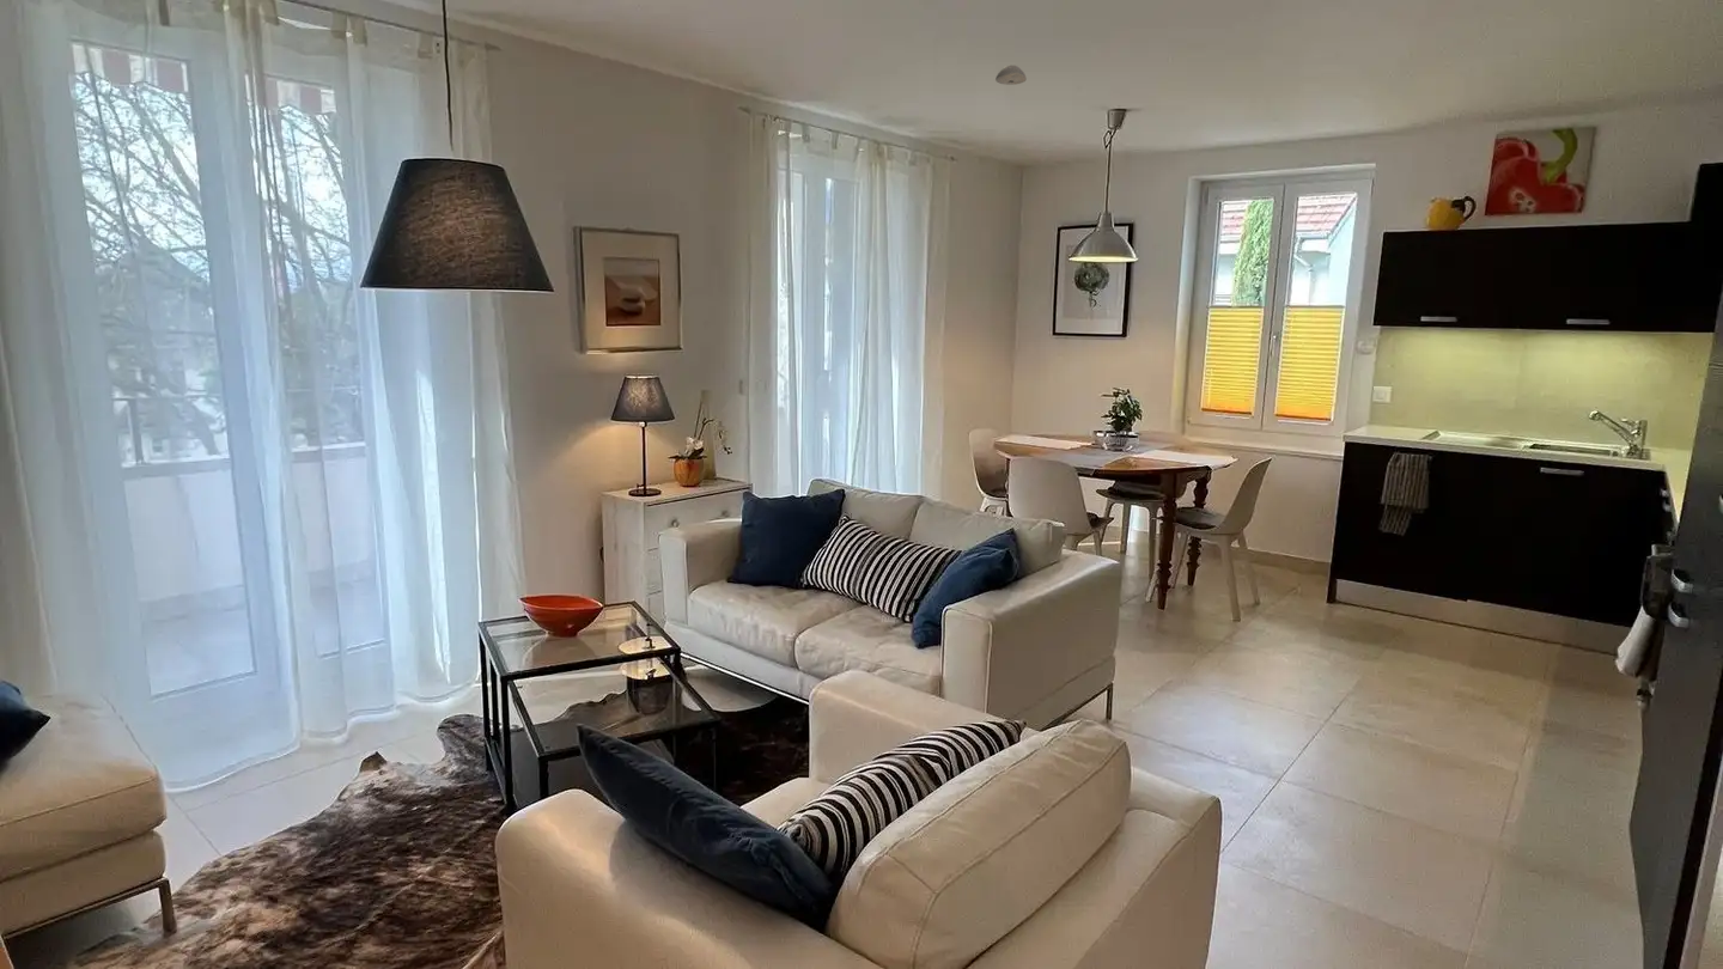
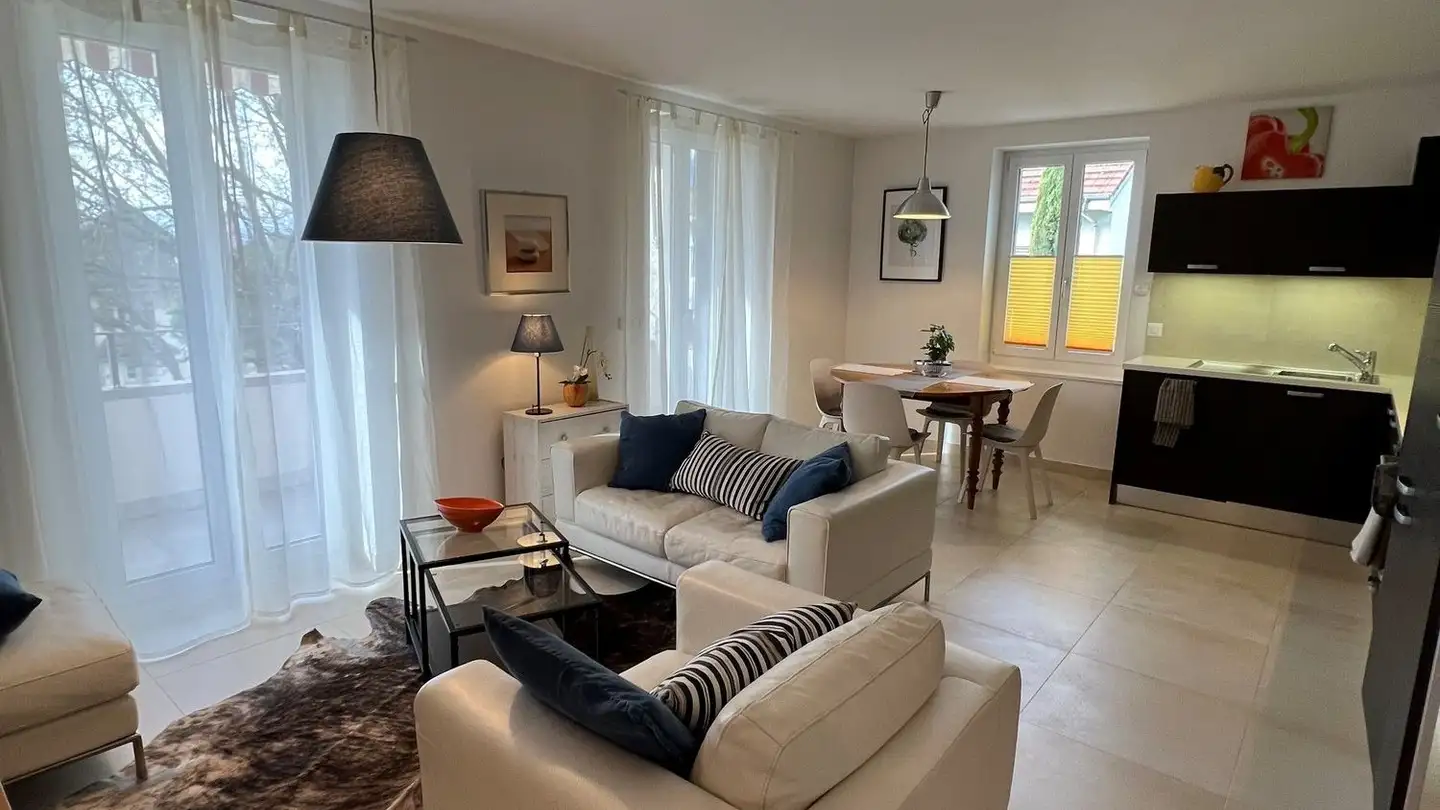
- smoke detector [994,63,1028,86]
